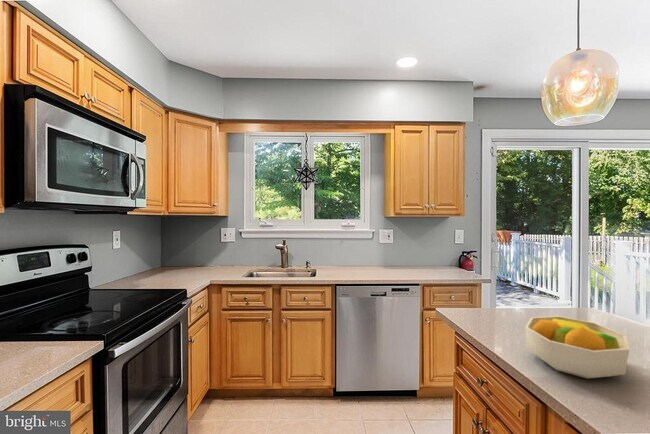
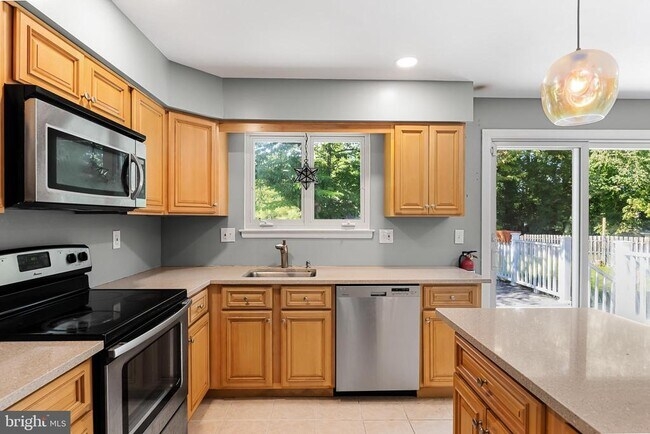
- fruit bowl [524,315,630,380]
